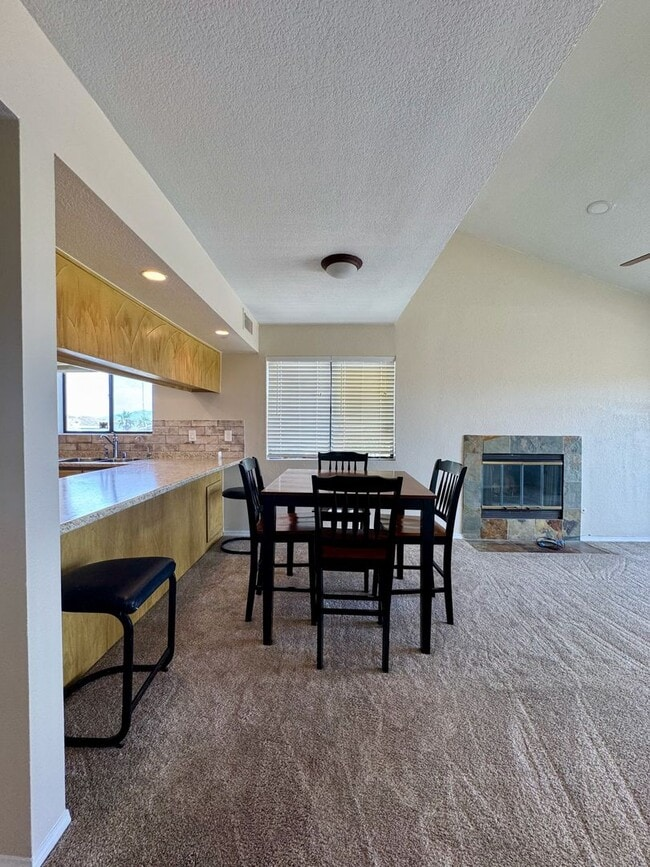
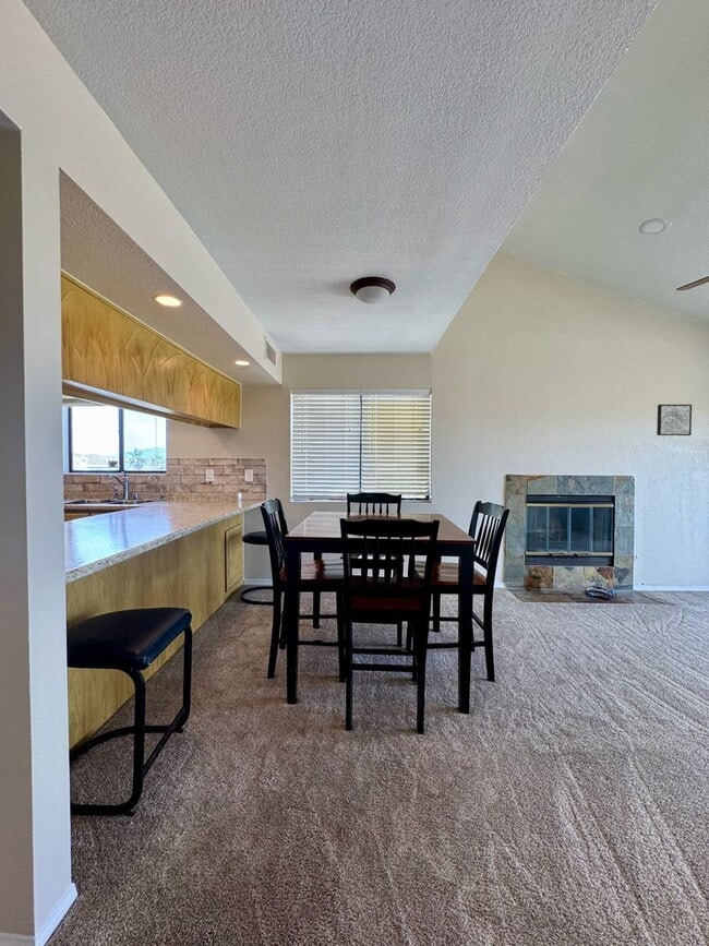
+ wall art [656,404,693,436]
+ potted plant [524,564,543,592]
